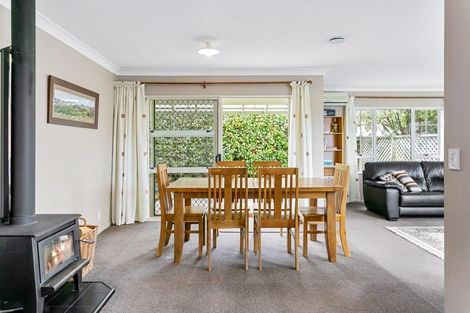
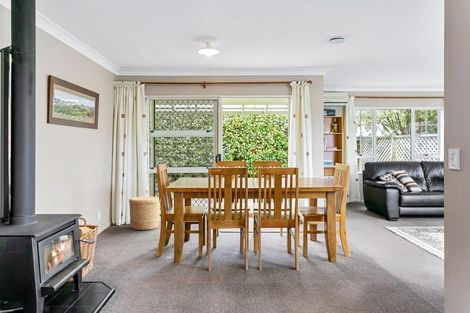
+ woven basket [128,196,161,231]
